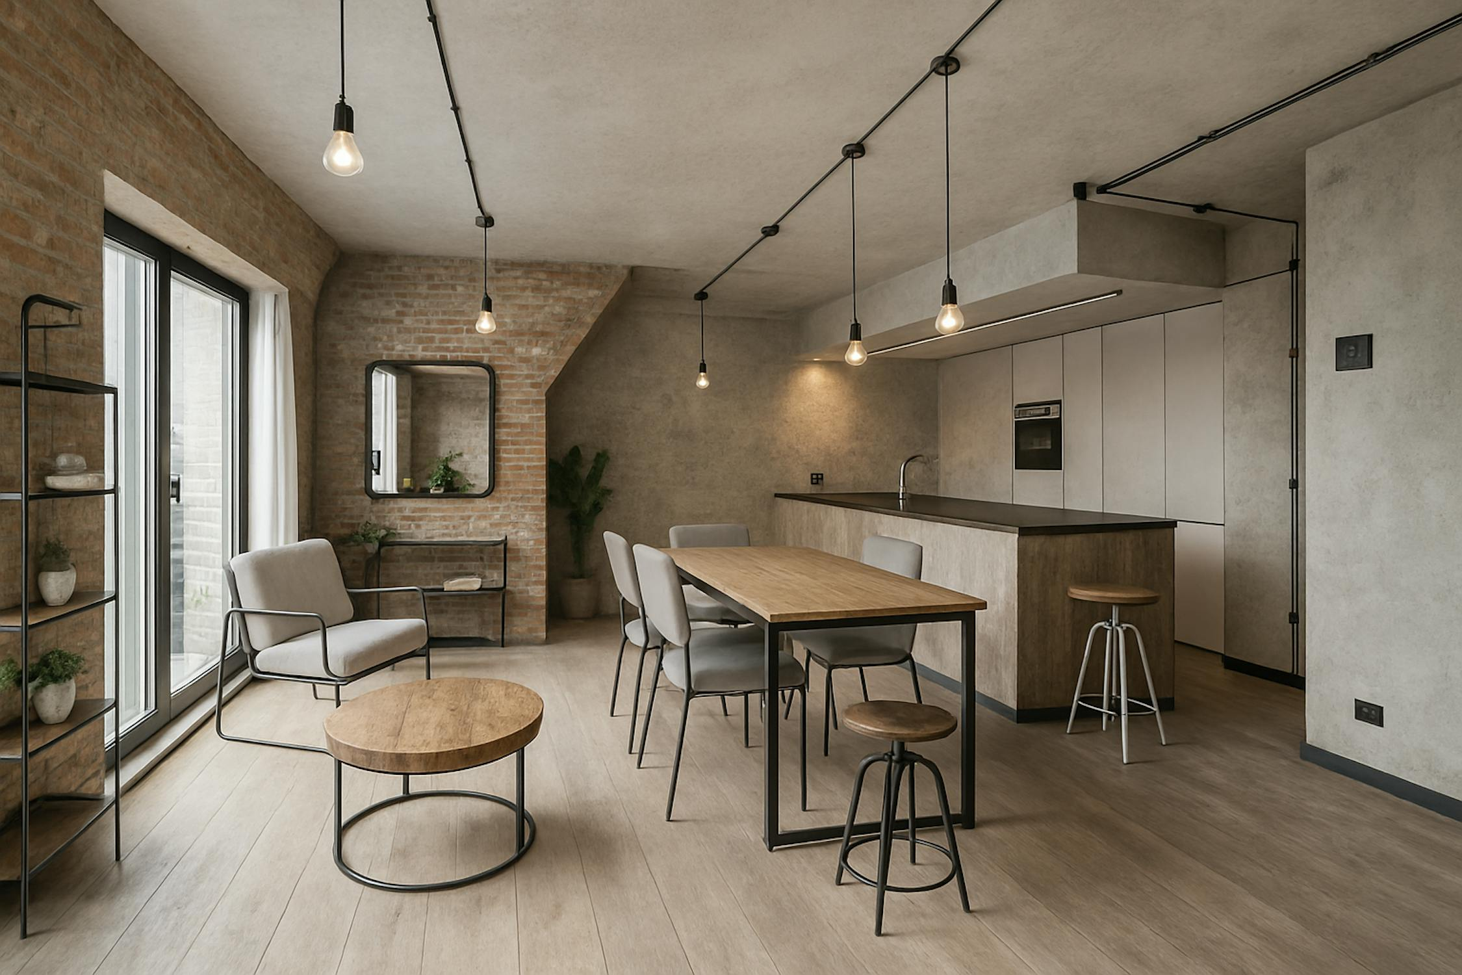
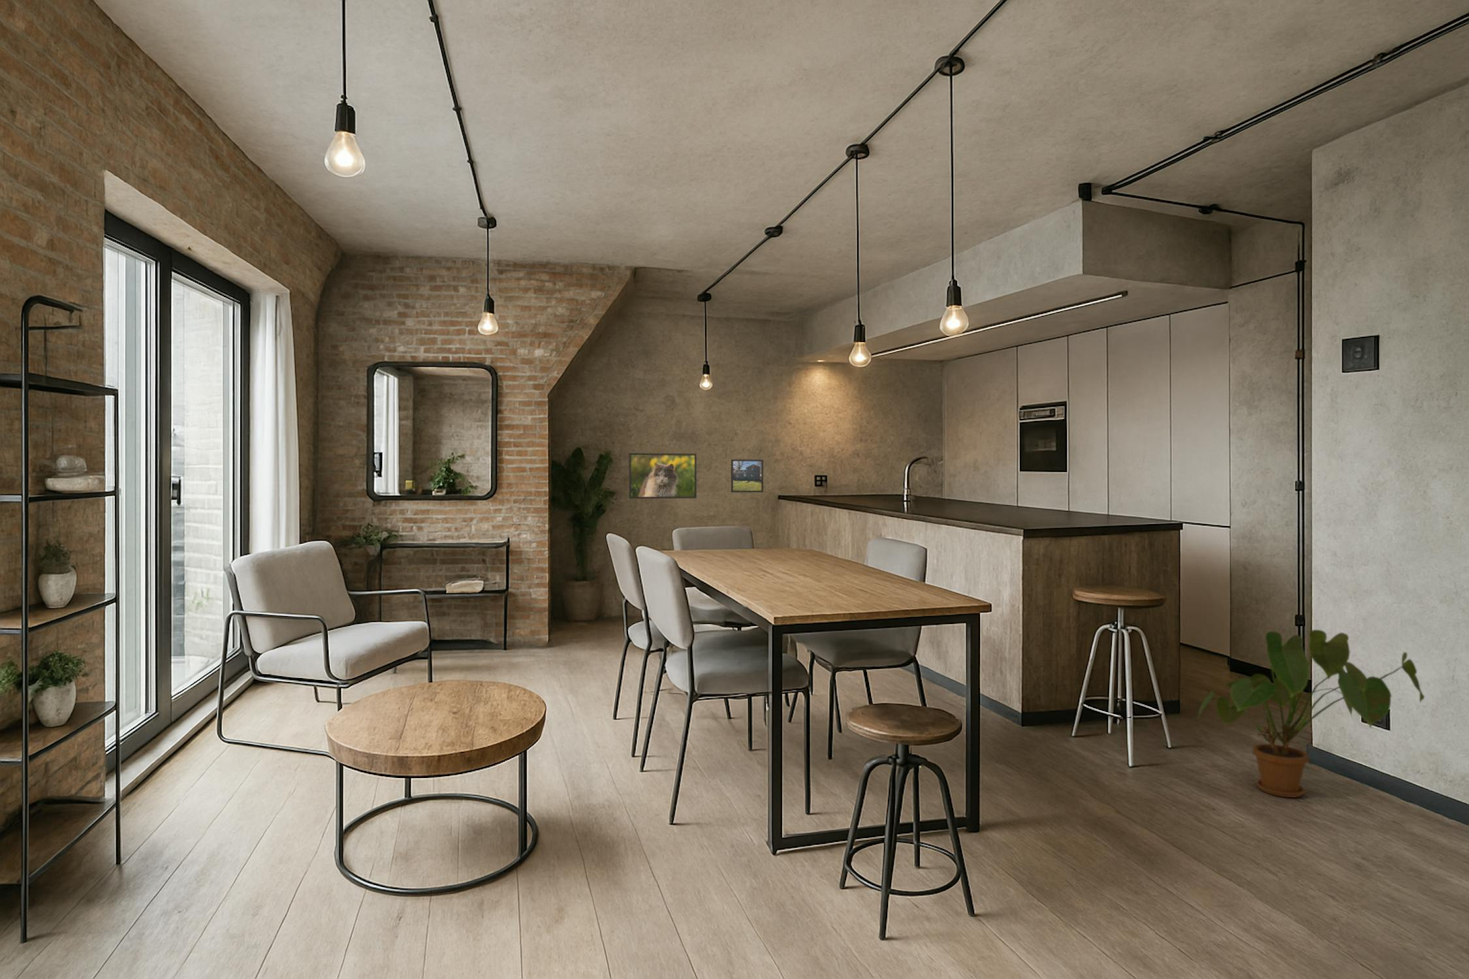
+ house plant [1197,629,1425,799]
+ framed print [628,452,697,499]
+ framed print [730,459,764,493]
